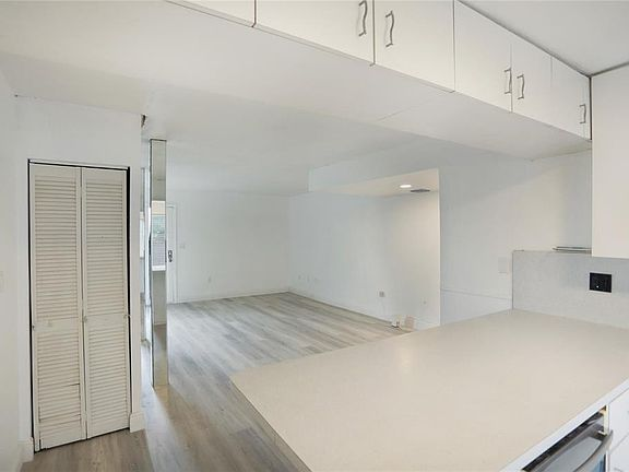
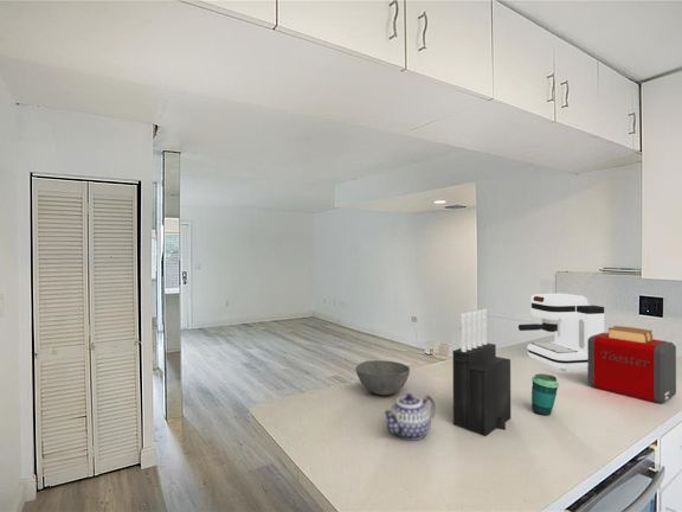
+ toaster [586,325,677,404]
+ teapot [381,392,437,441]
+ knife block [452,308,511,437]
+ coffee maker [517,293,605,371]
+ bowl [354,359,411,396]
+ cup [530,372,560,416]
